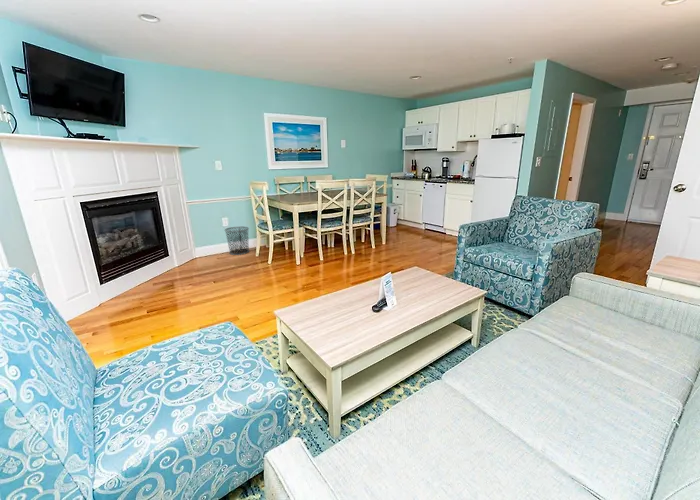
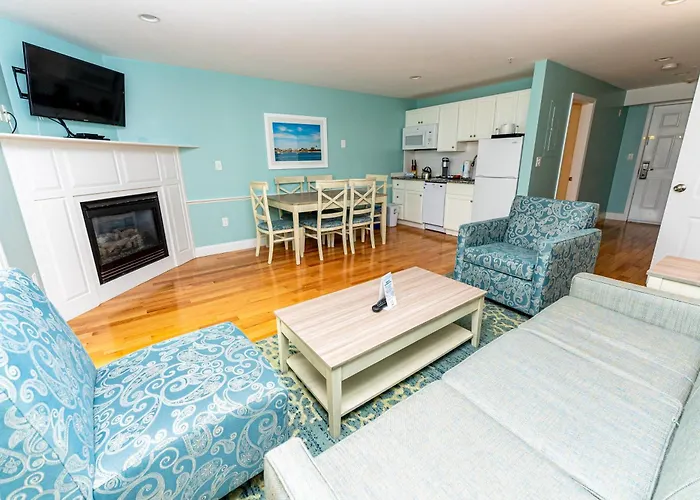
- waste bin [224,226,250,256]
